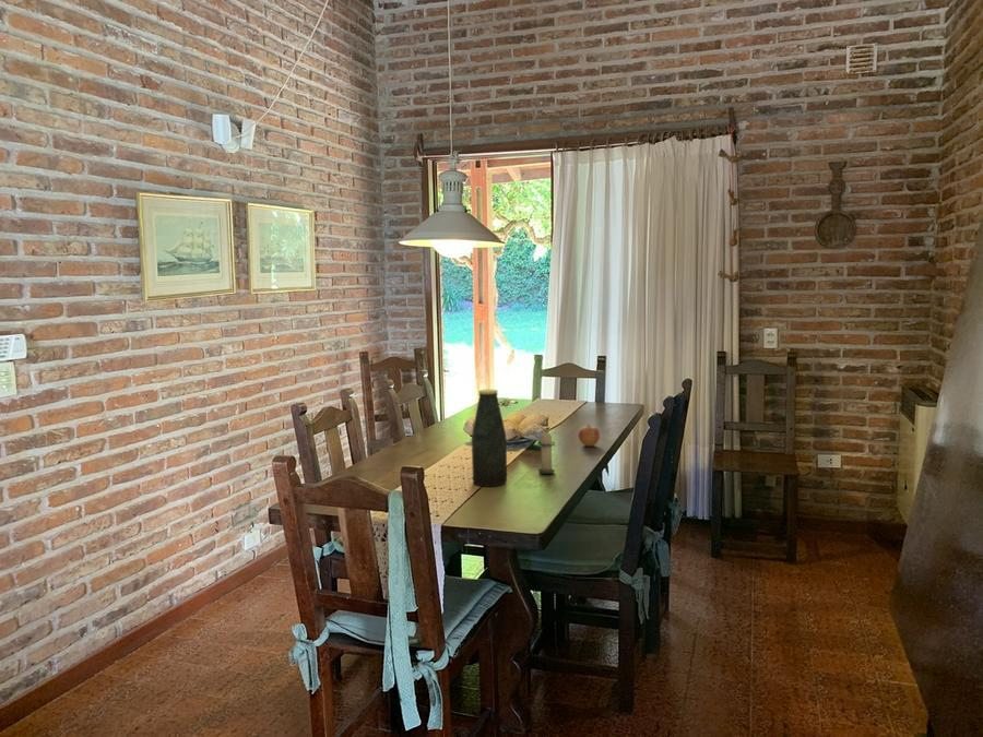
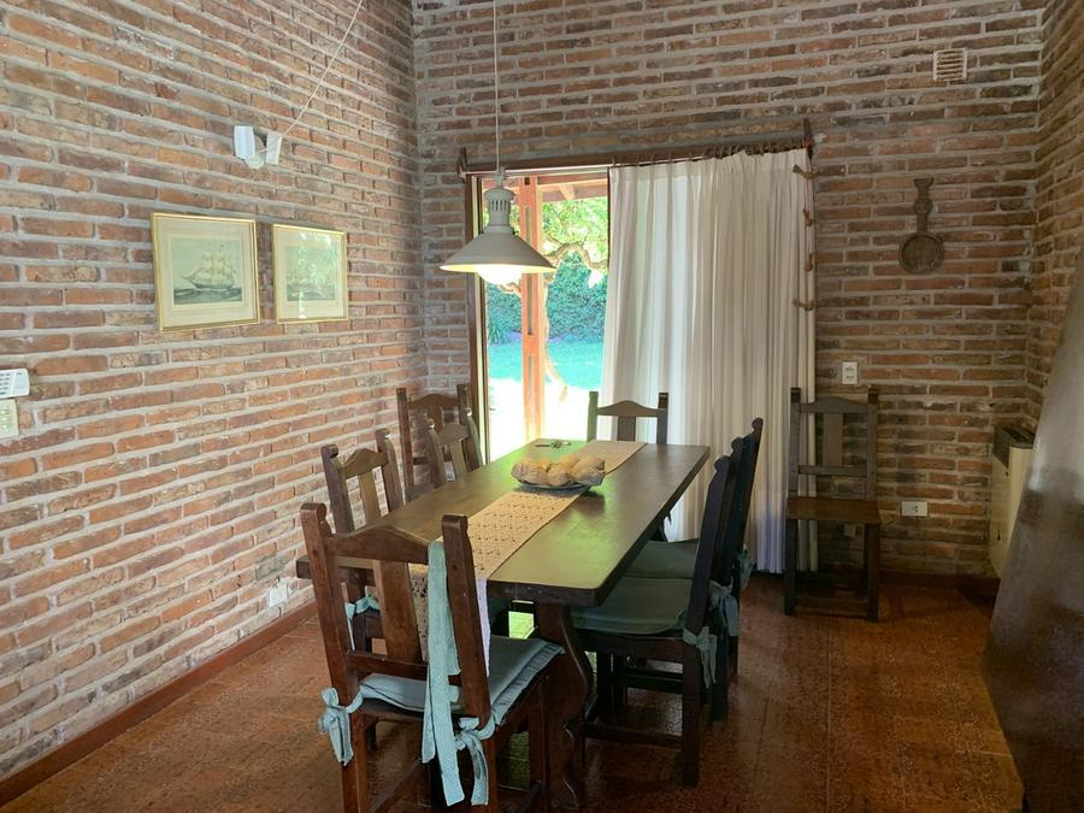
- fruit [578,423,601,448]
- bottle [471,389,508,487]
- candle [536,431,557,475]
